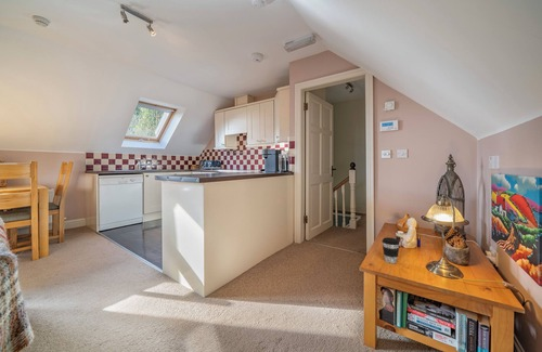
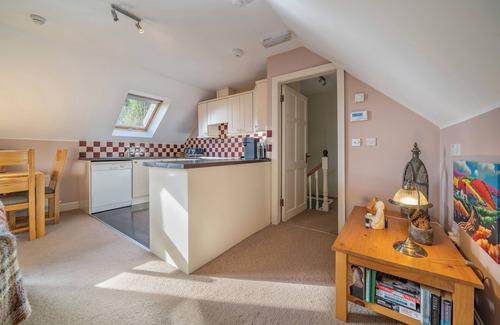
- coffee cup [382,236,401,264]
